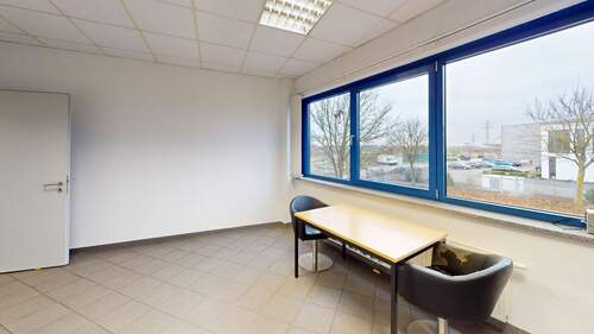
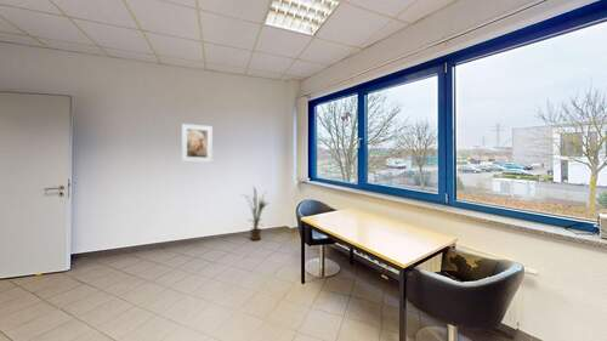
+ house plant [242,184,270,241]
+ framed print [181,123,214,164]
